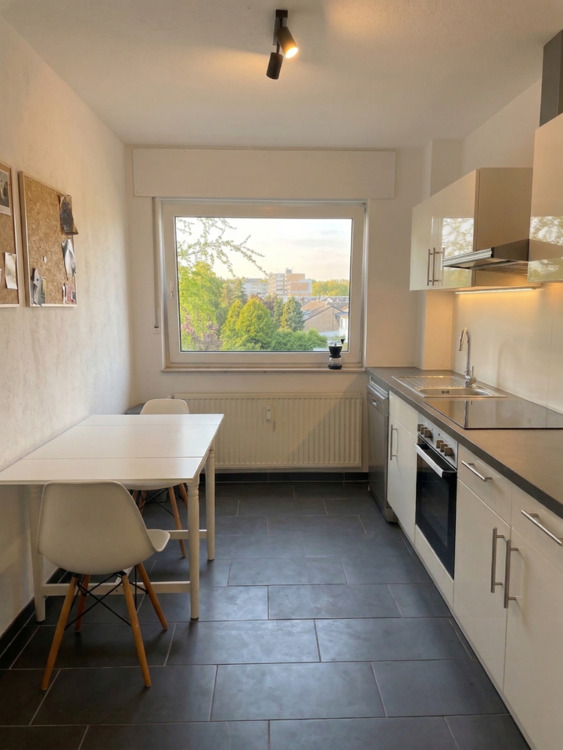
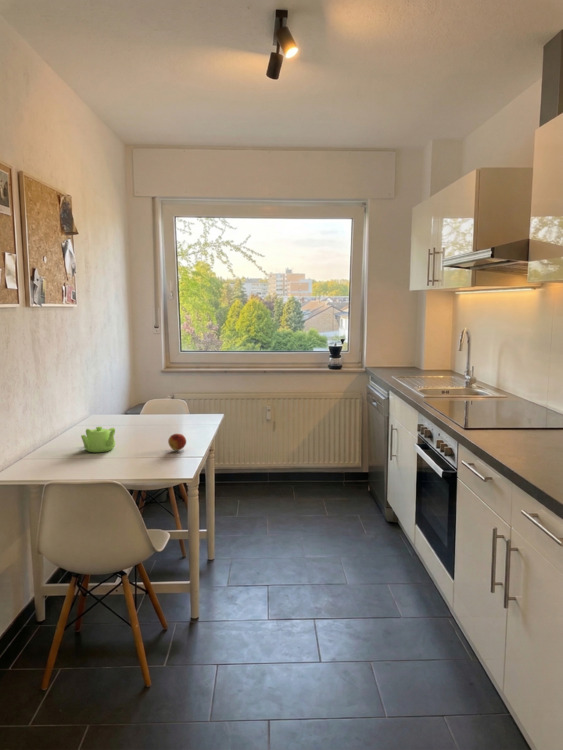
+ fruit [167,433,187,452]
+ teapot [80,425,116,453]
